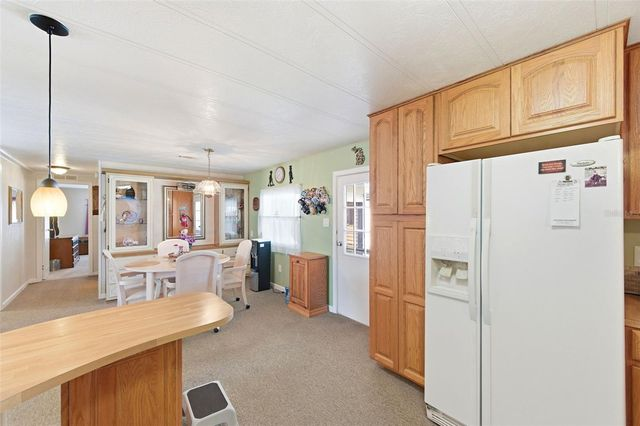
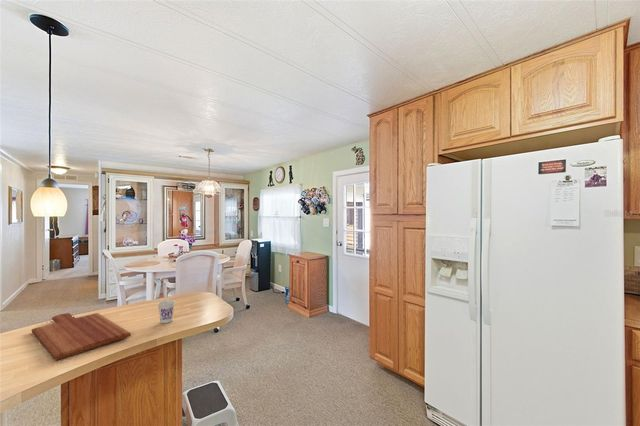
+ cup [157,299,176,324]
+ cutting board [31,312,132,361]
